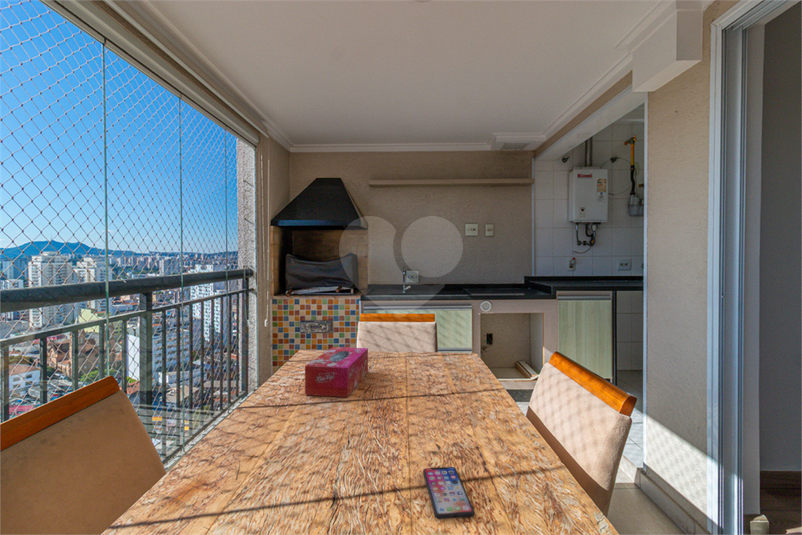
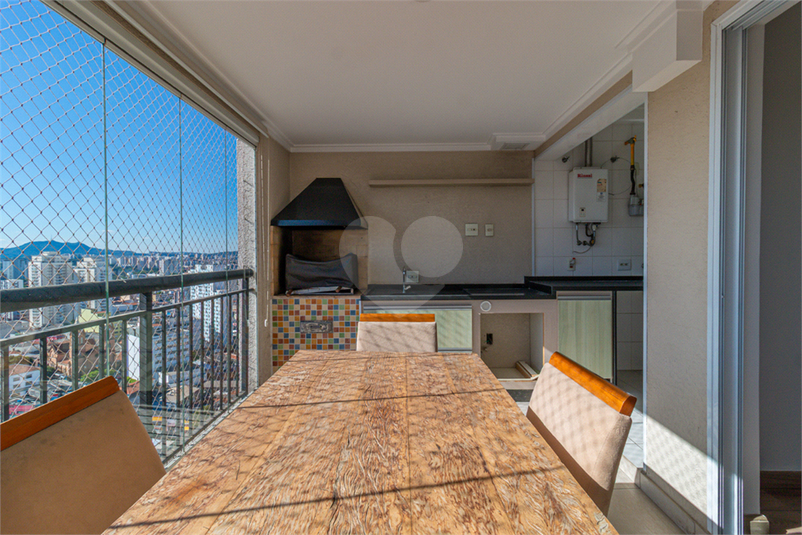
- smartphone [422,466,476,520]
- tissue box [304,346,369,398]
